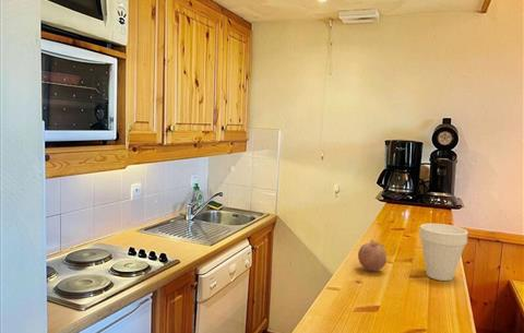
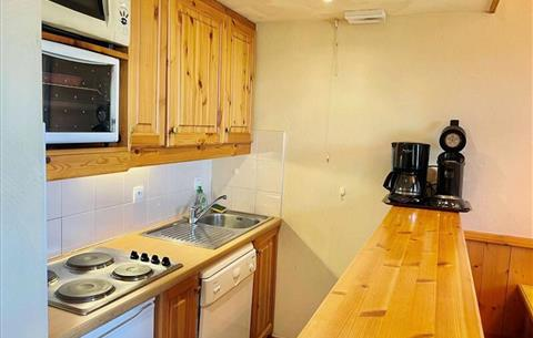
- fruit [357,241,388,272]
- cup [418,223,469,282]
